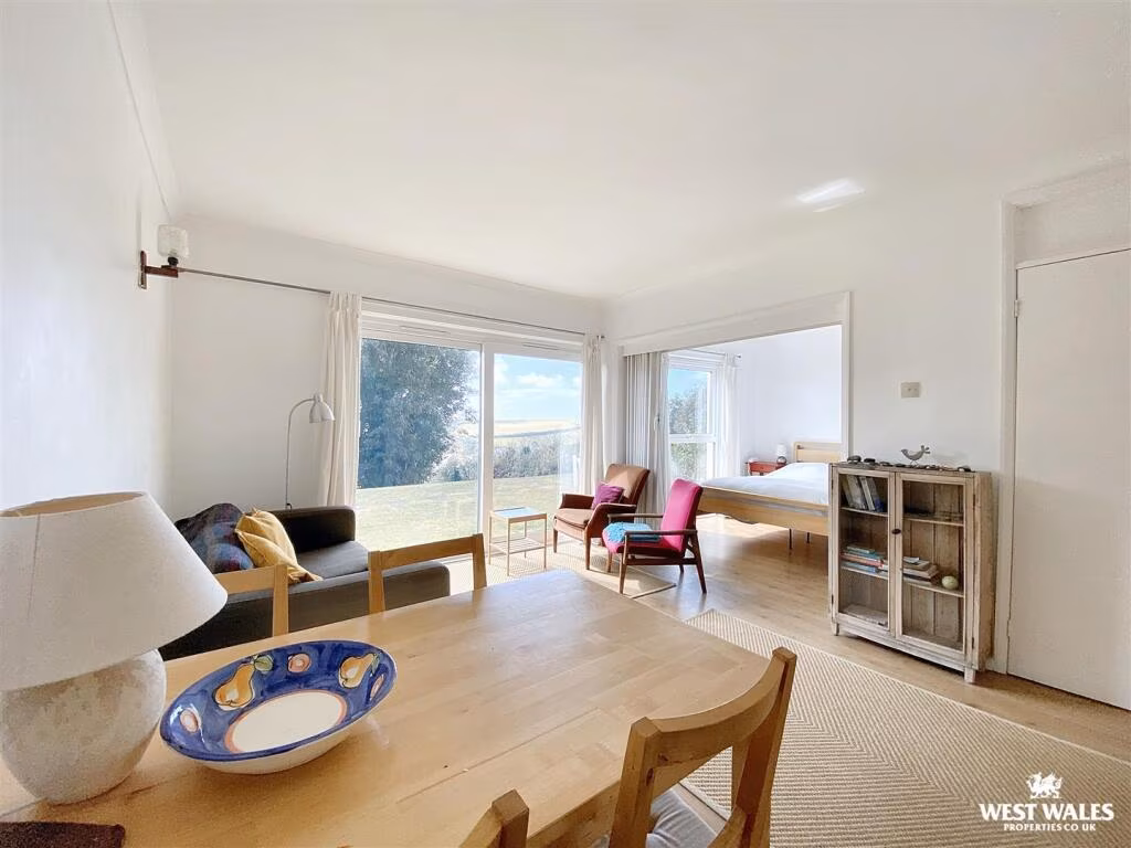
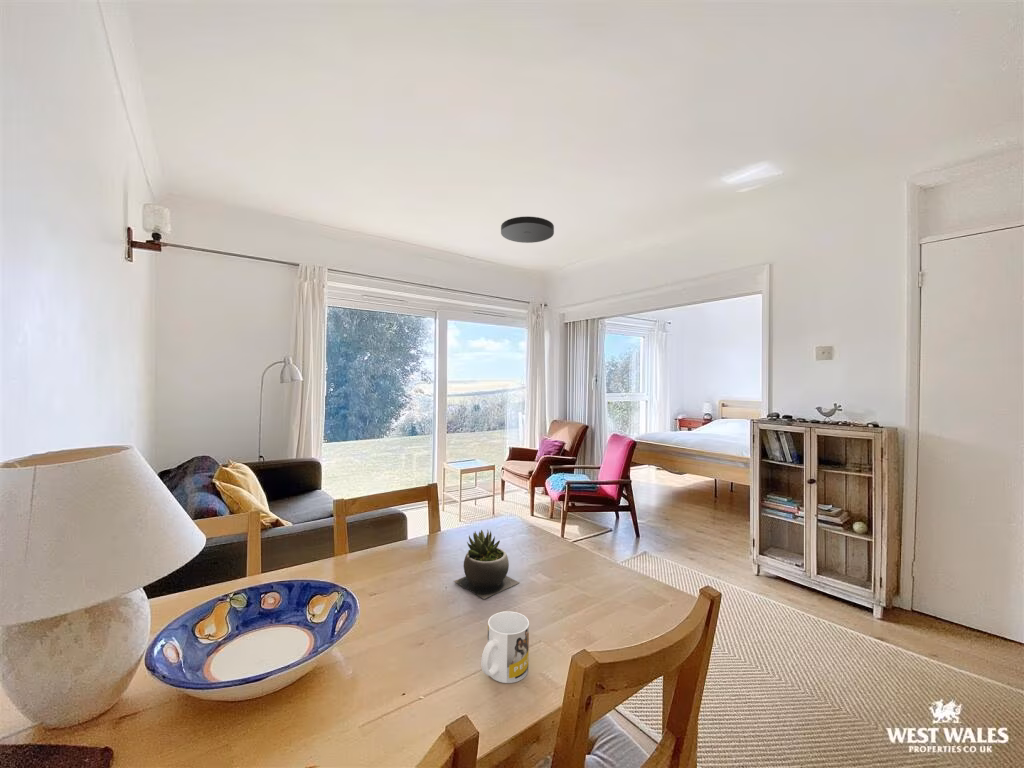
+ mug [480,610,530,684]
+ ceiling light [500,216,555,244]
+ succulent plant [453,529,520,600]
